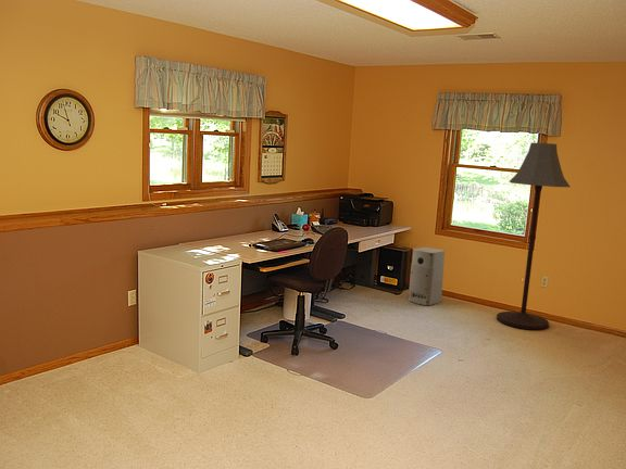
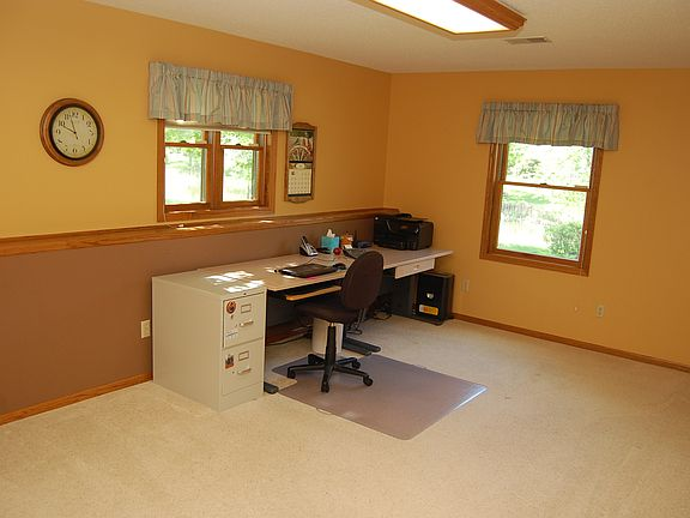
- air purifier [408,246,446,306]
- floor lamp [496,142,571,330]
